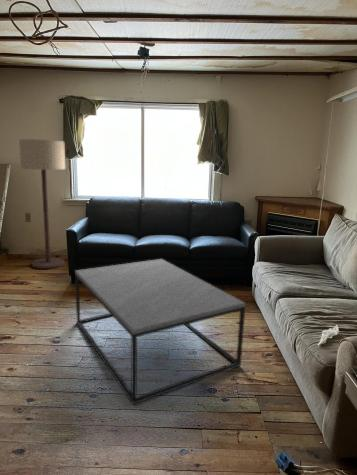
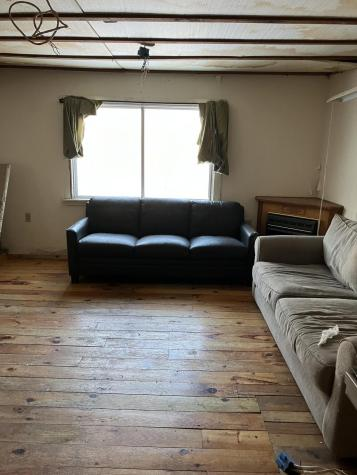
- floor lamp [18,138,66,270]
- coffee table [74,258,247,405]
